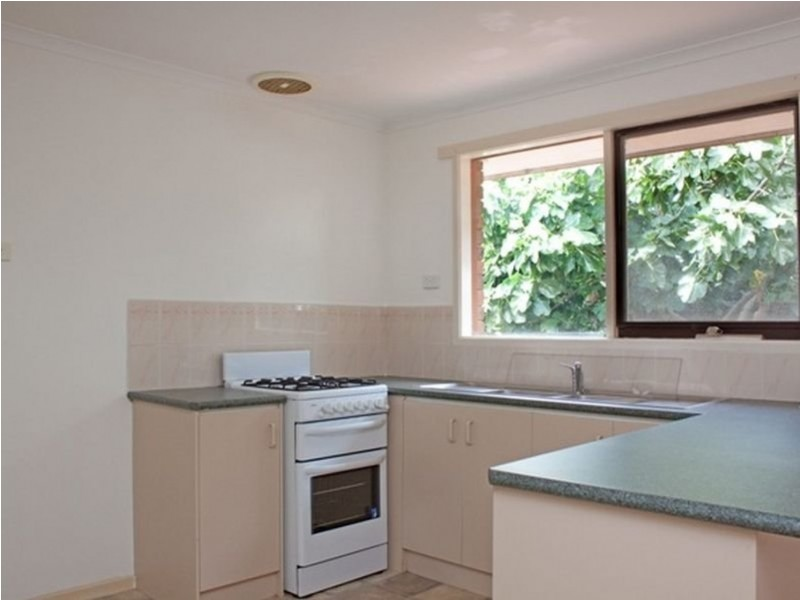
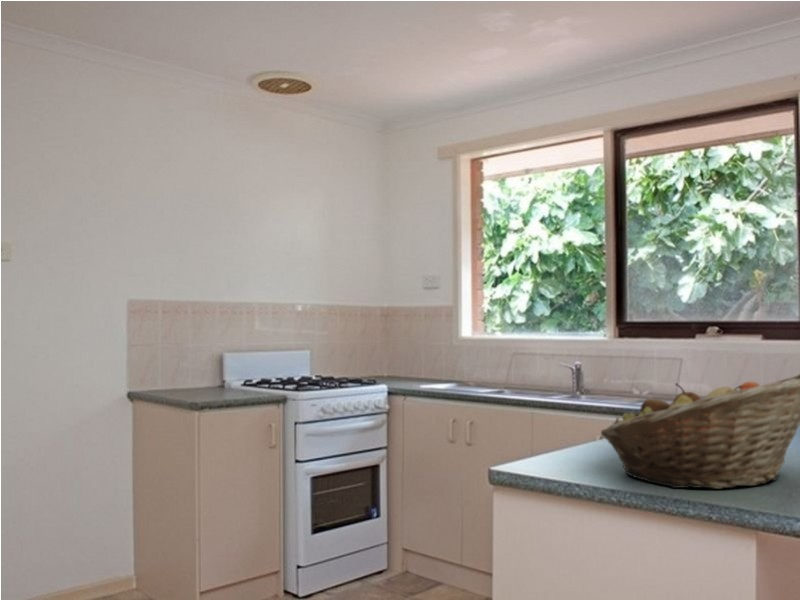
+ fruit basket [600,373,800,490]
